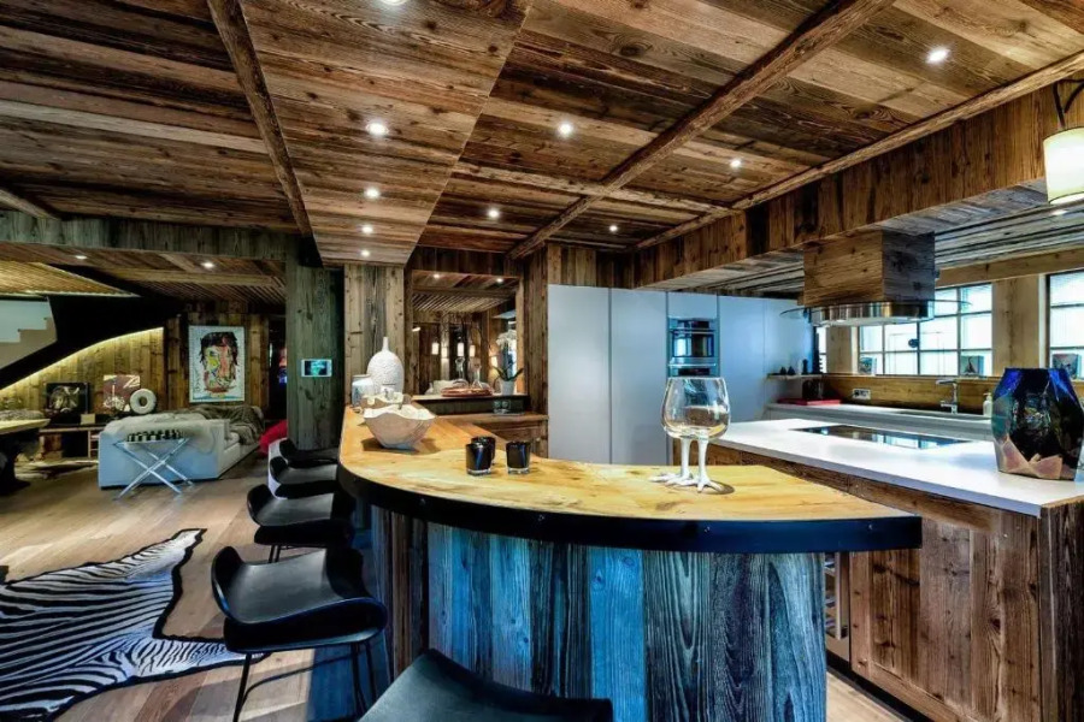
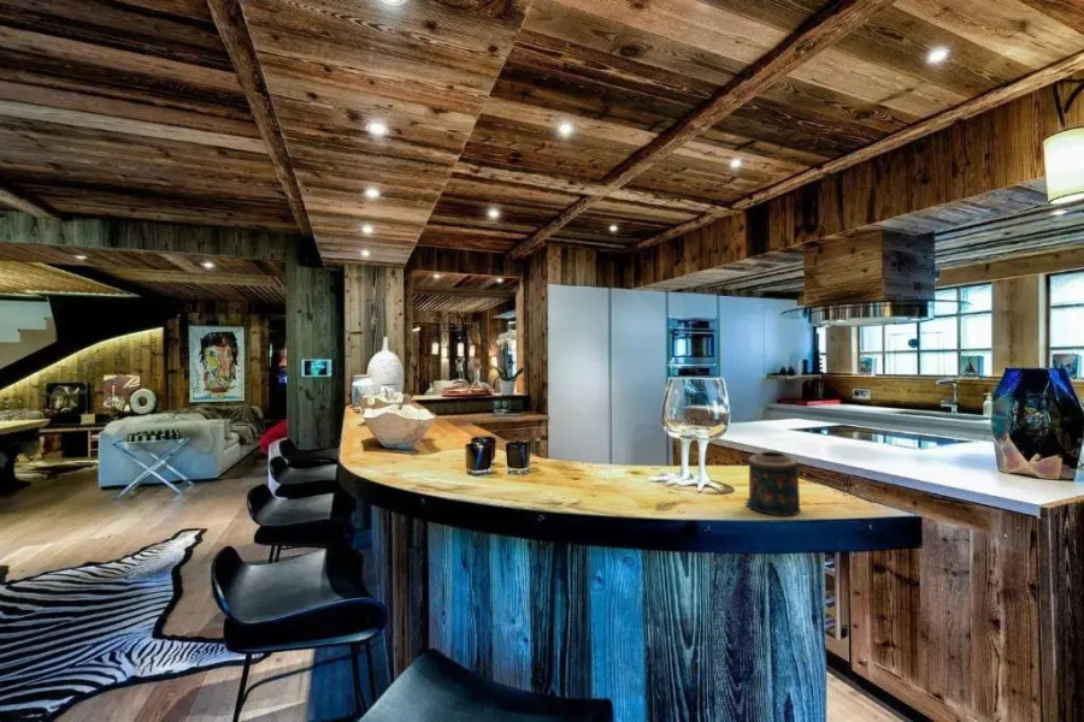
+ candle [743,450,802,516]
